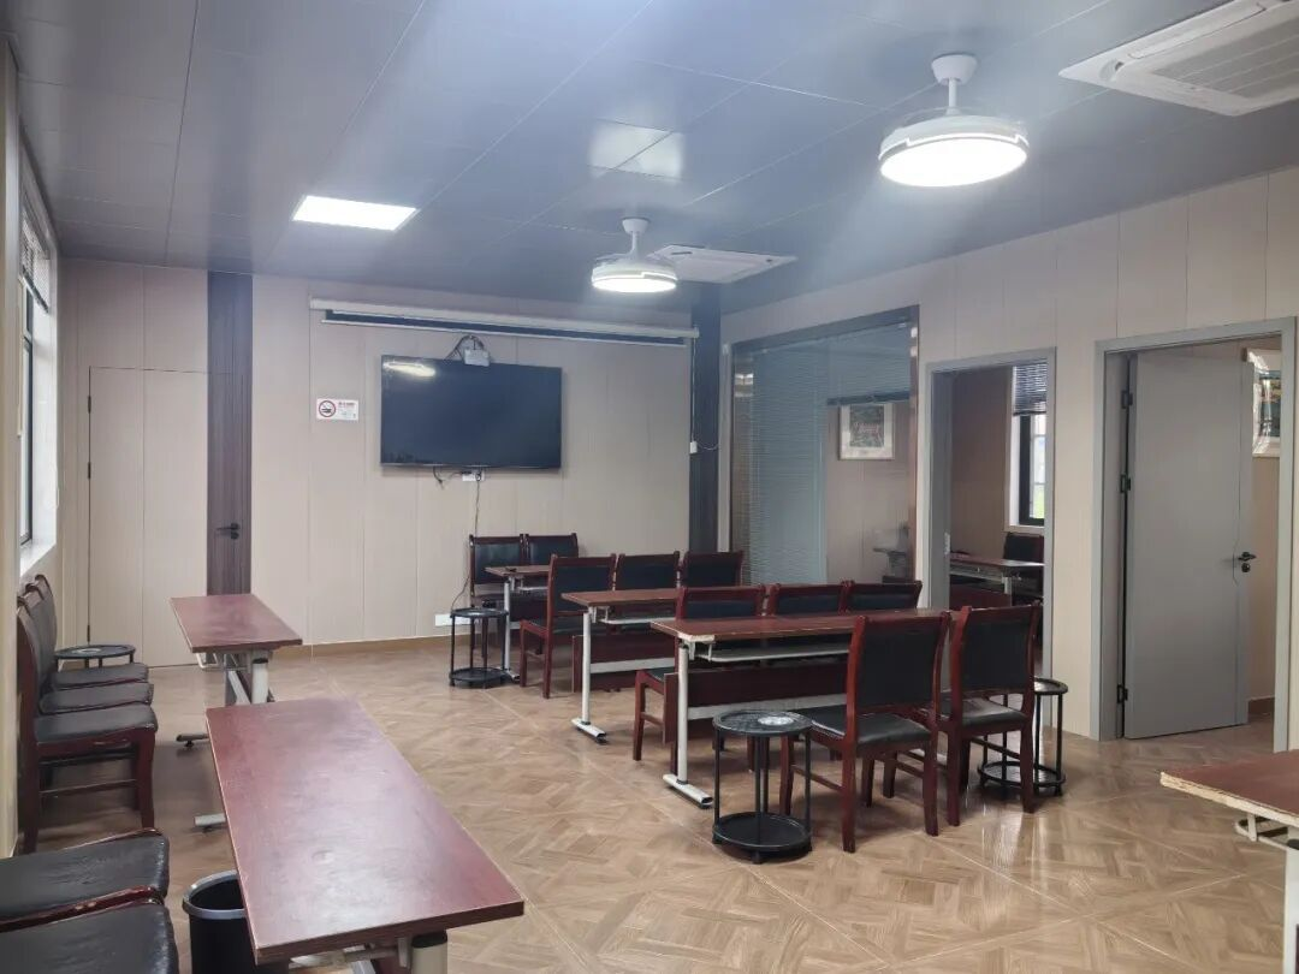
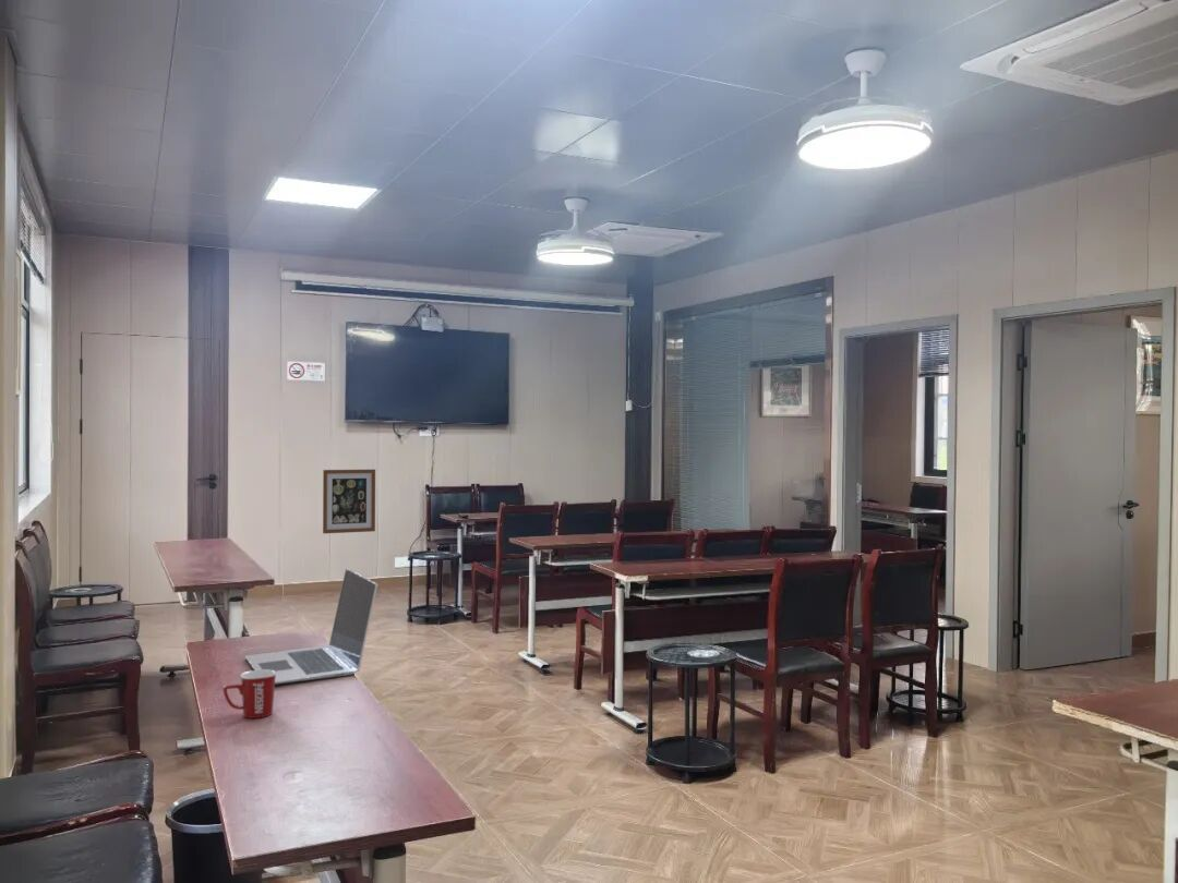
+ wall art [322,469,376,534]
+ mug [221,669,276,719]
+ laptop [244,567,378,686]
